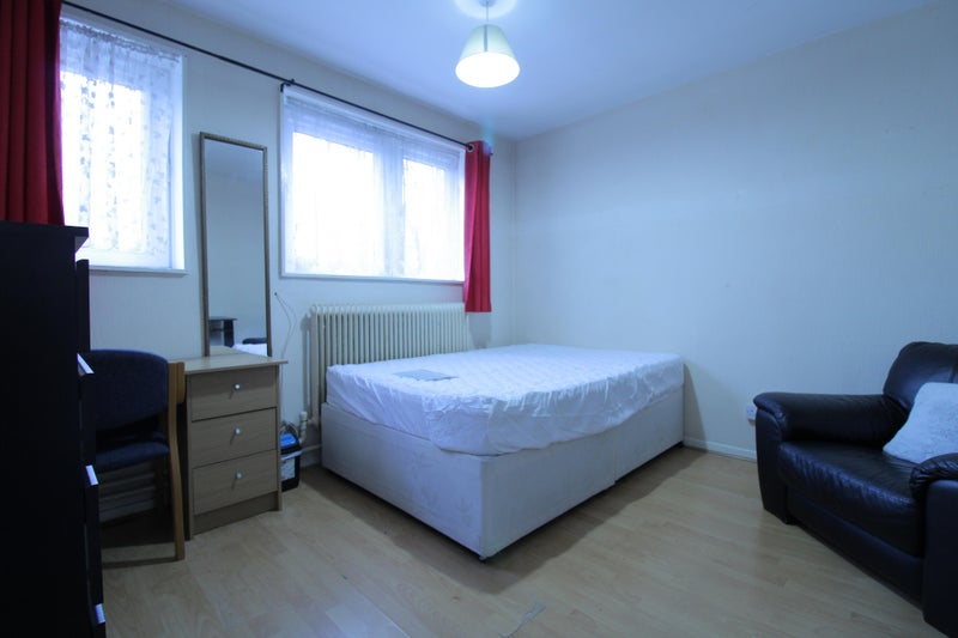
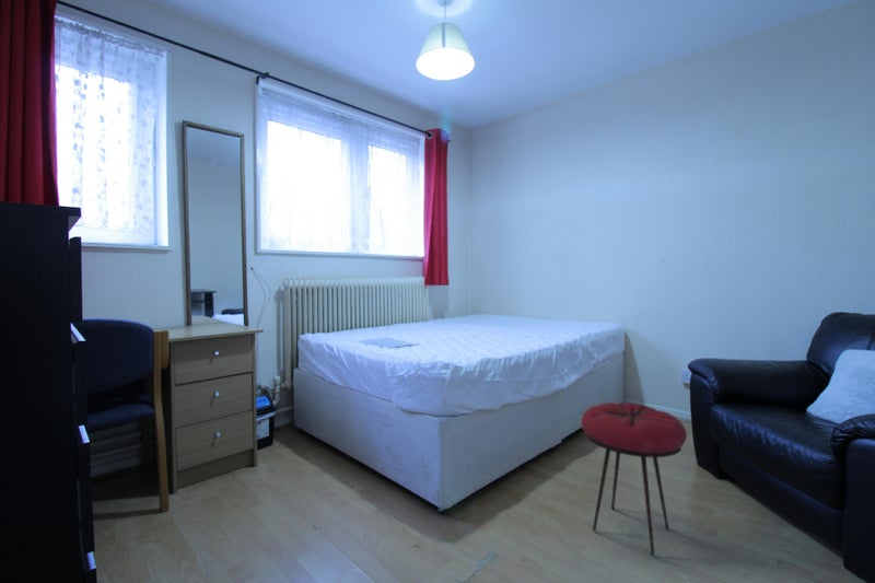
+ stool [580,401,688,557]
